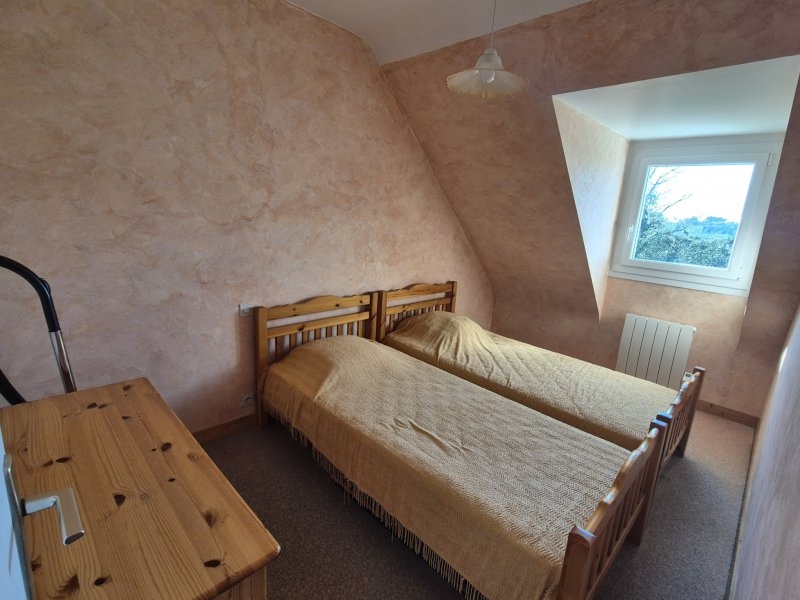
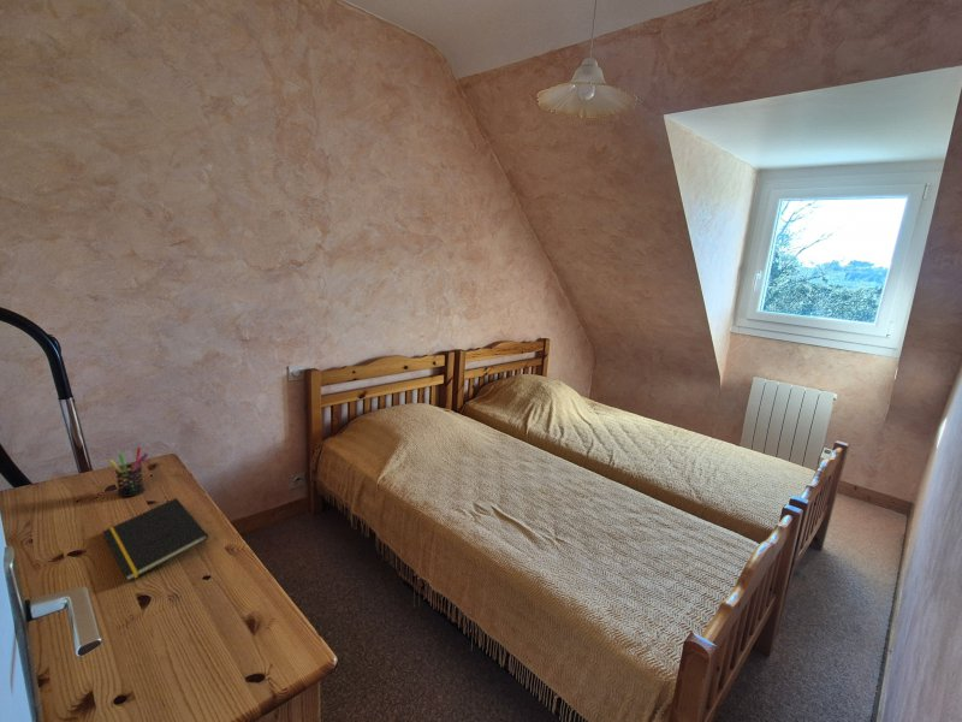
+ pen holder [107,446,149,498]
+ notepad [101,497,209,582]
